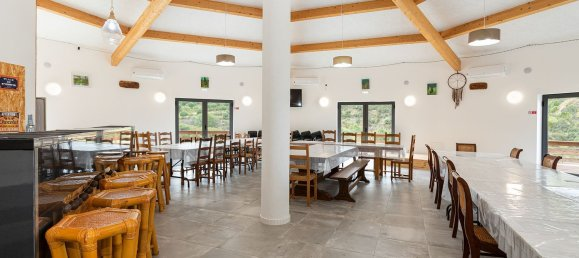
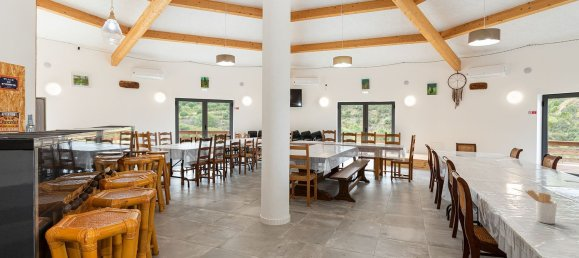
+ utensil holder [524,189,558,225]
